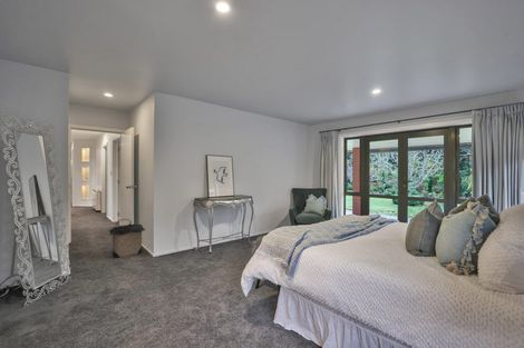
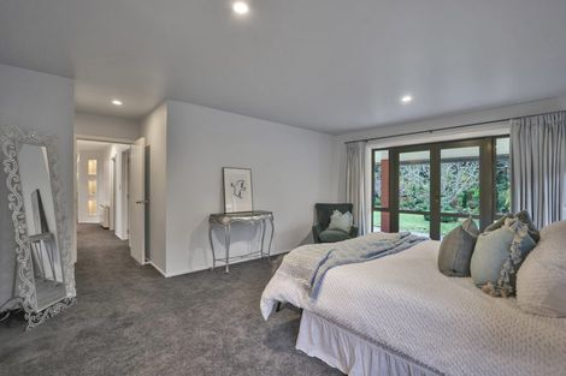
- laundry hamper [108,218,146,259]
